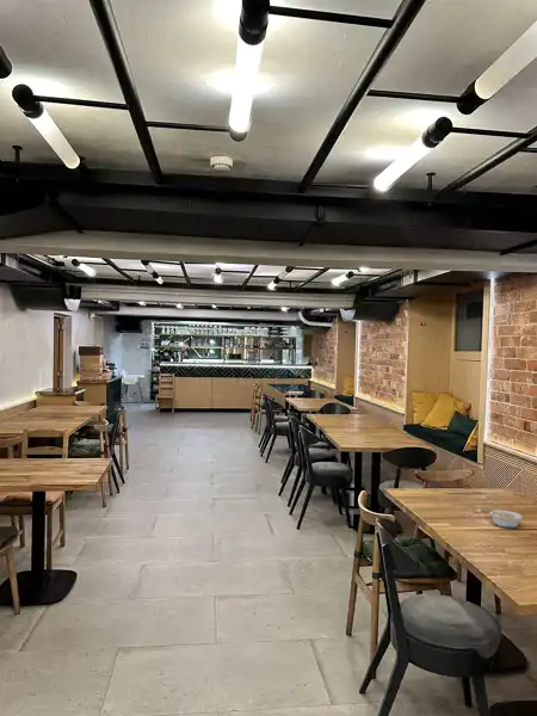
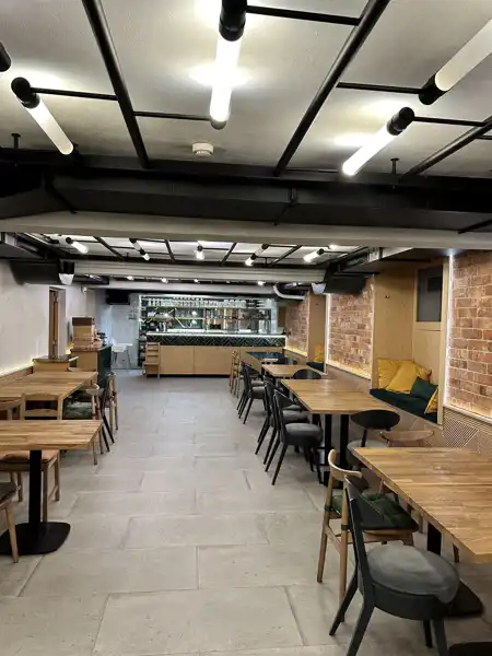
- legume [483,506,524,529]
